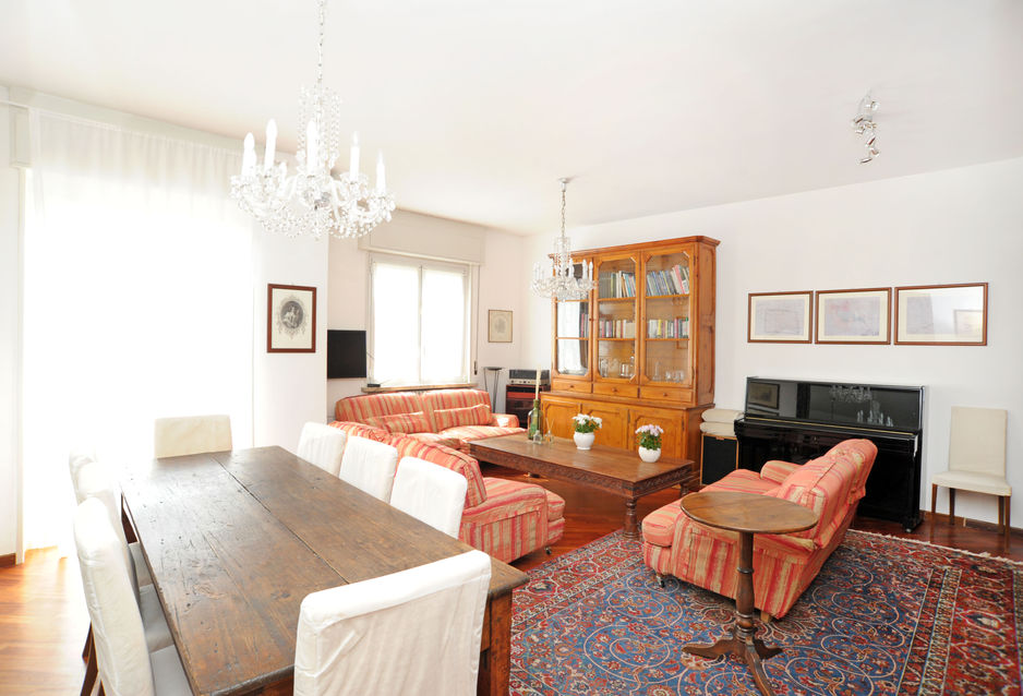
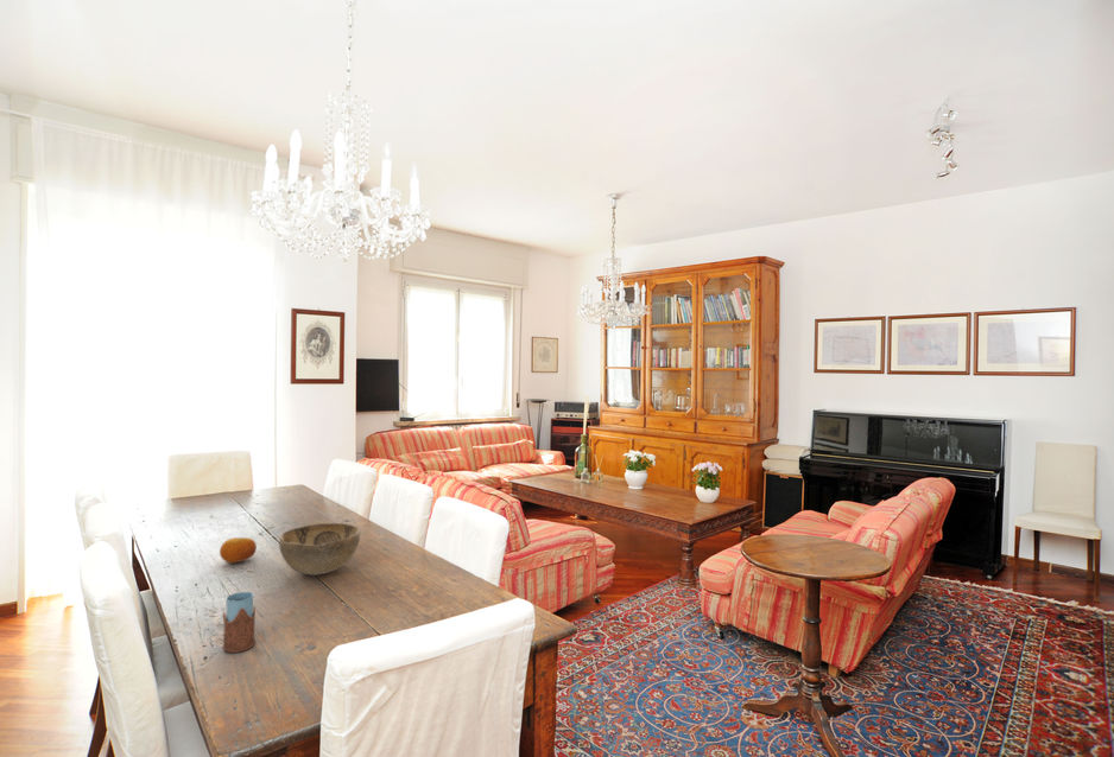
+ drinking glass [222,591,257,654]
+ fruit [219,536,258,565]
+ decorative bowl [278,522,361,577]
